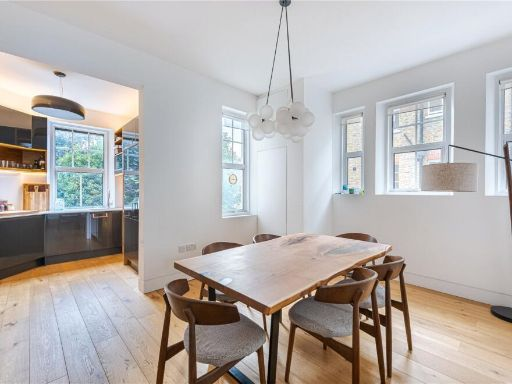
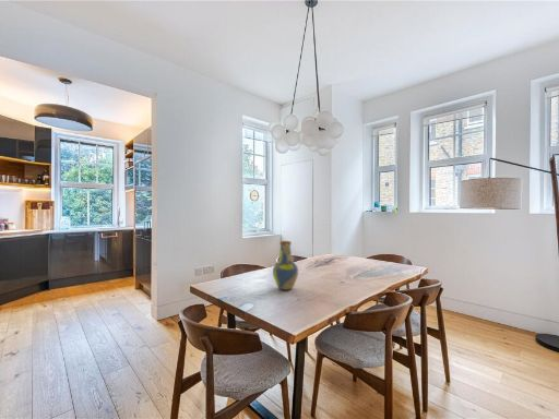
+ vase [272,240,299,291]
